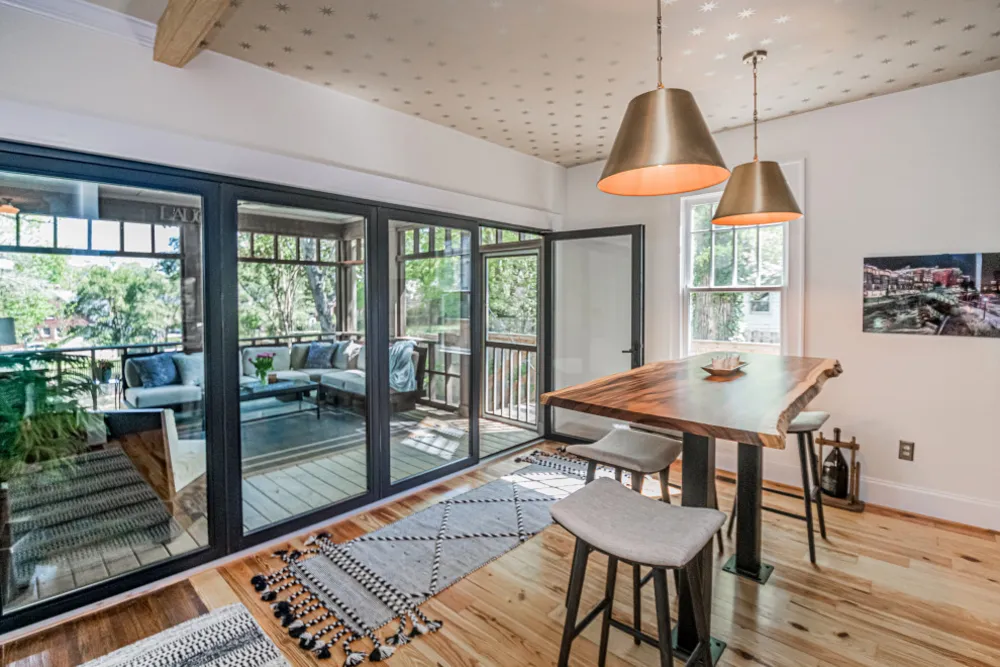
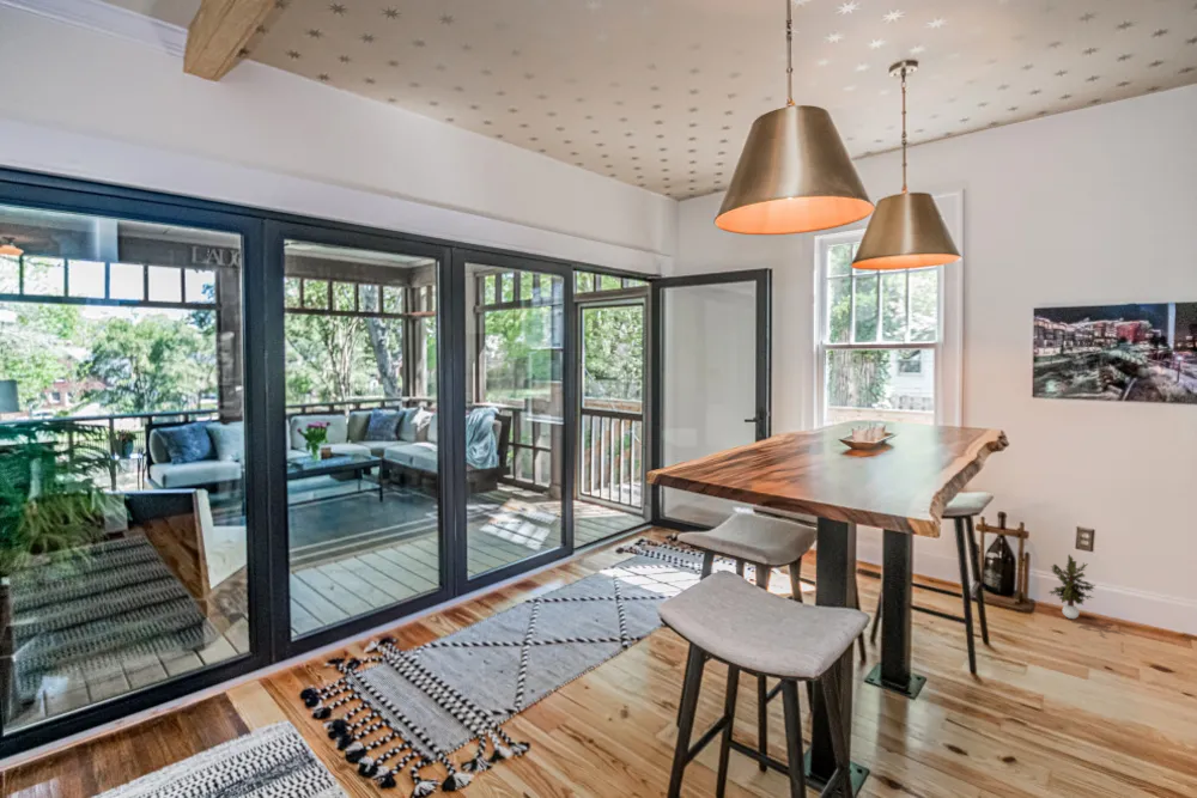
+ potted plant [1047,554,1095,620]
